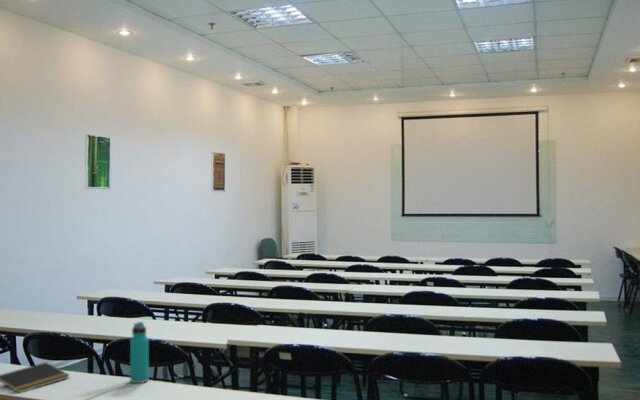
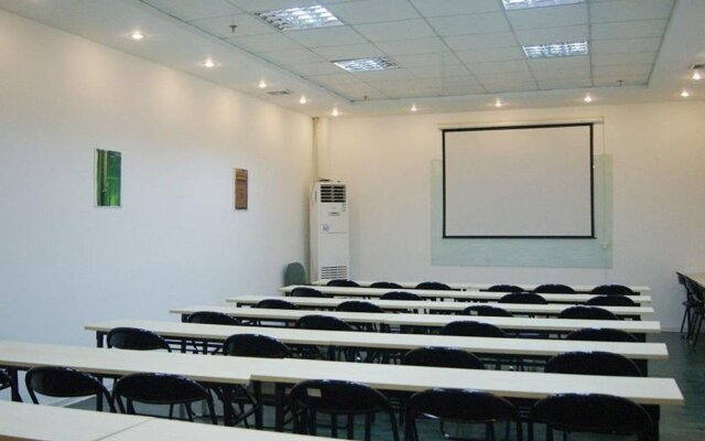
- notepad [0,361,71,394]
- water bottle [129,321,149,384]
